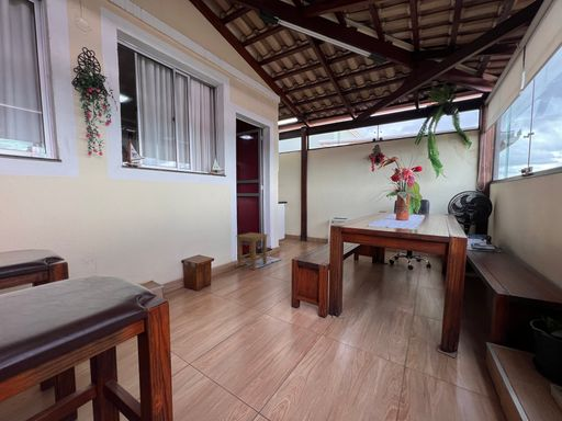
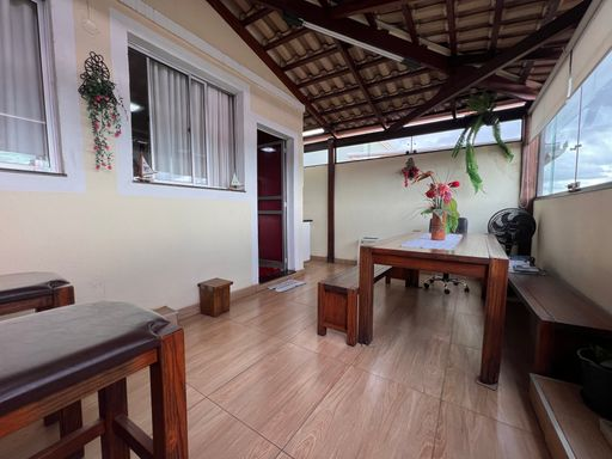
- stool [235,231,269,271]
